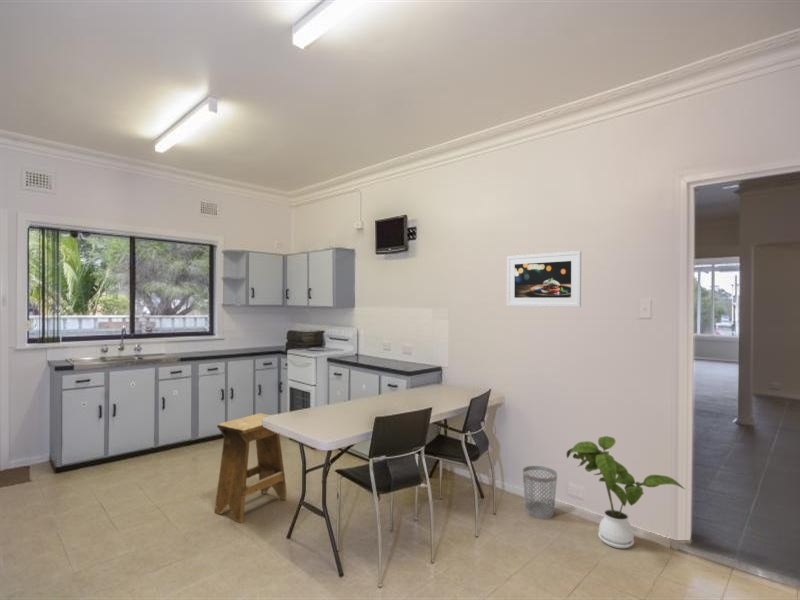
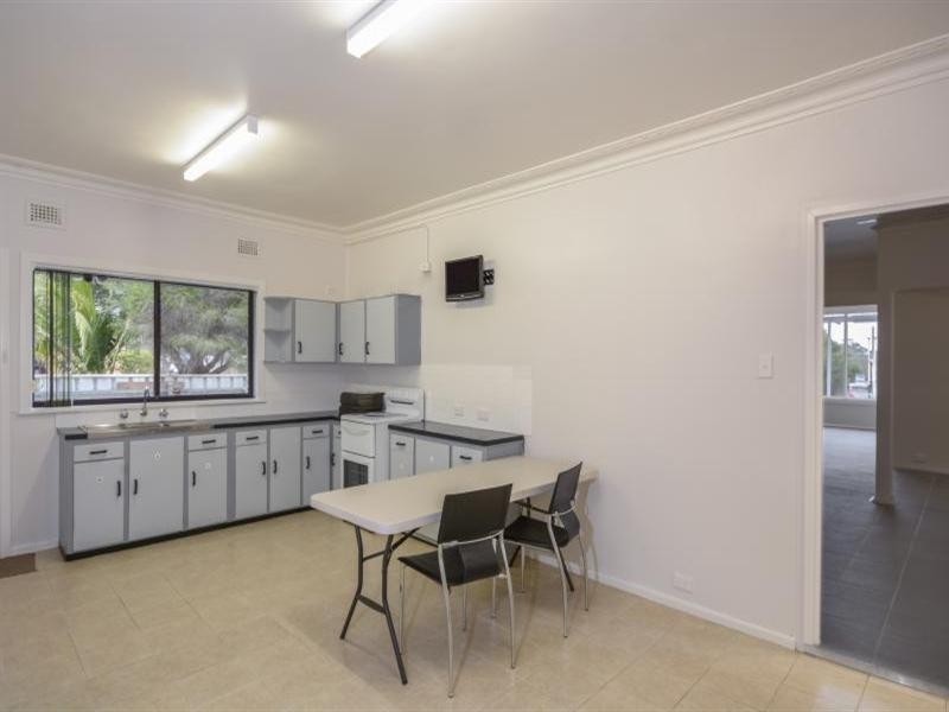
- house plant [565,435,686,549]
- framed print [506,250,582,308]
- stool [214,412,287,524]
- wastebasket [522,465,558,520]
